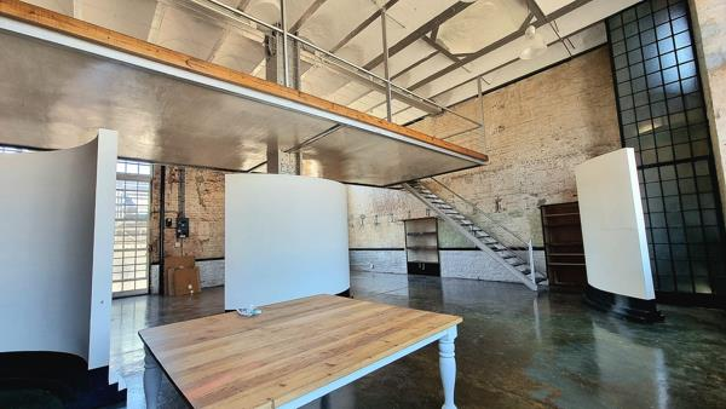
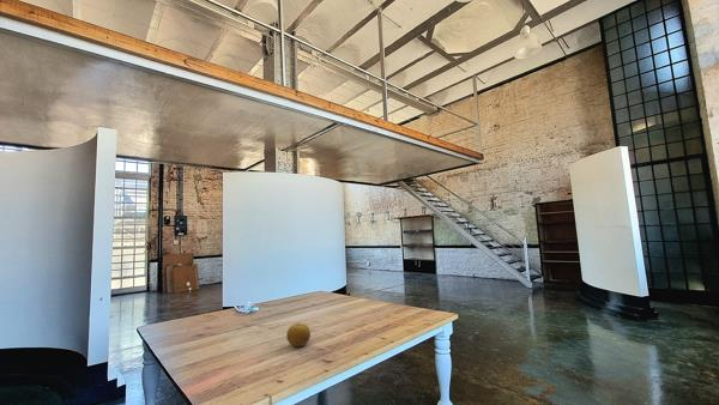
+ fruit [285,322,312,347]
